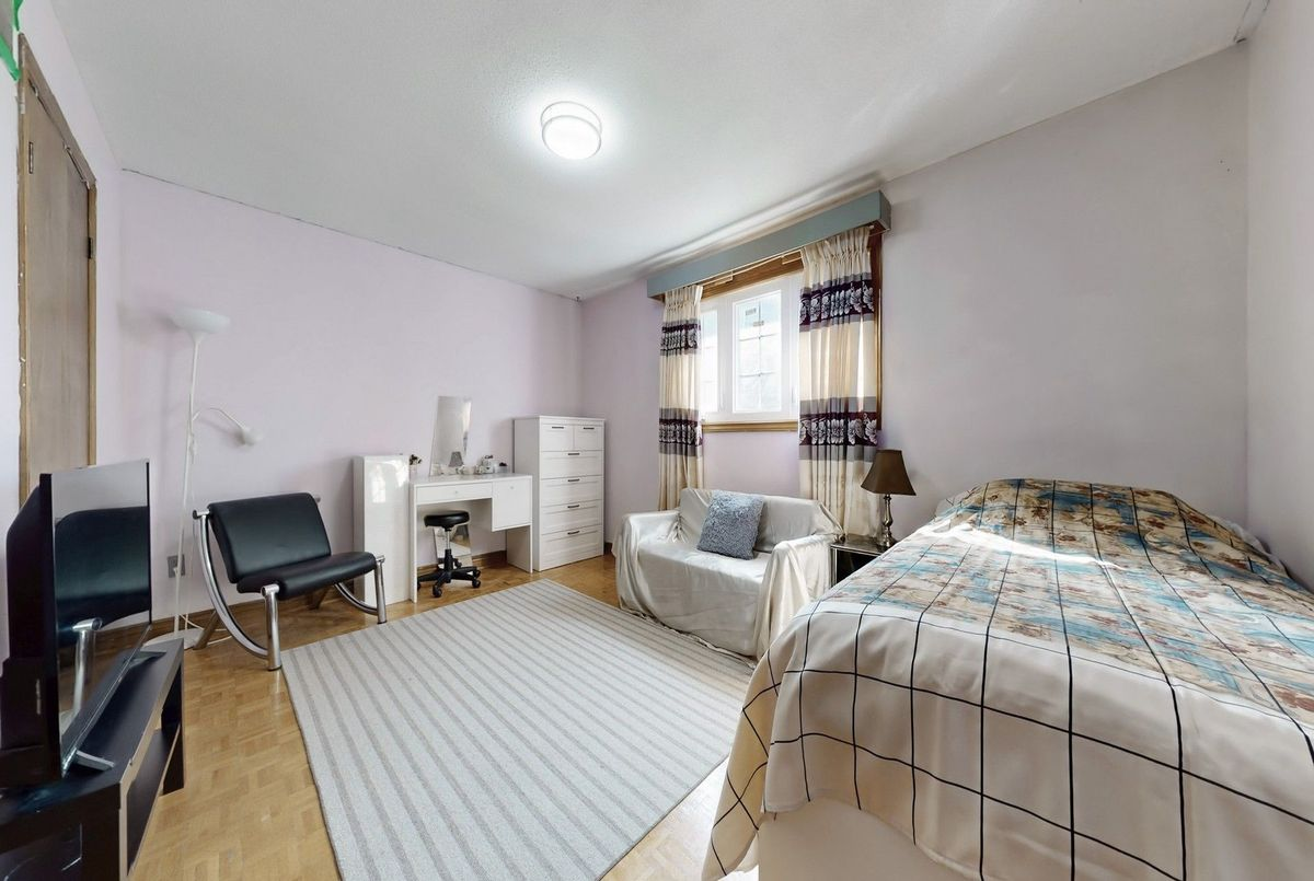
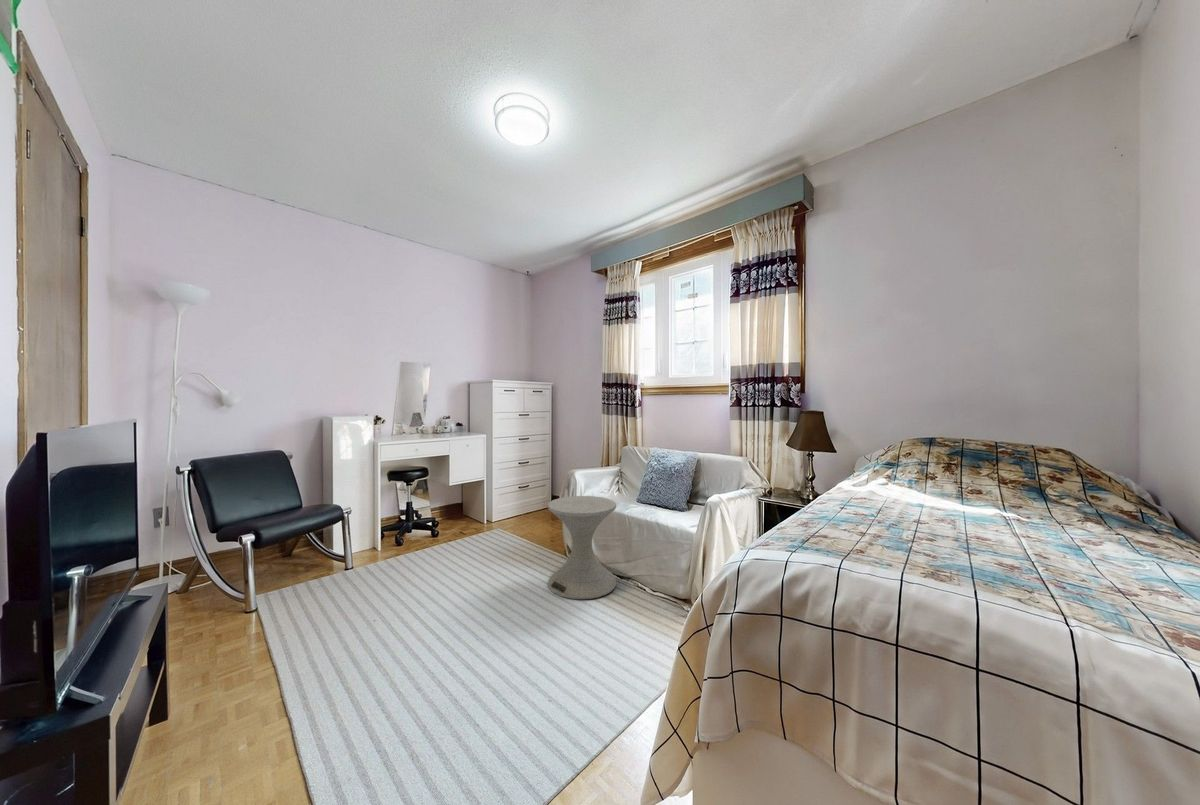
+ side table [547,495,617,600]
